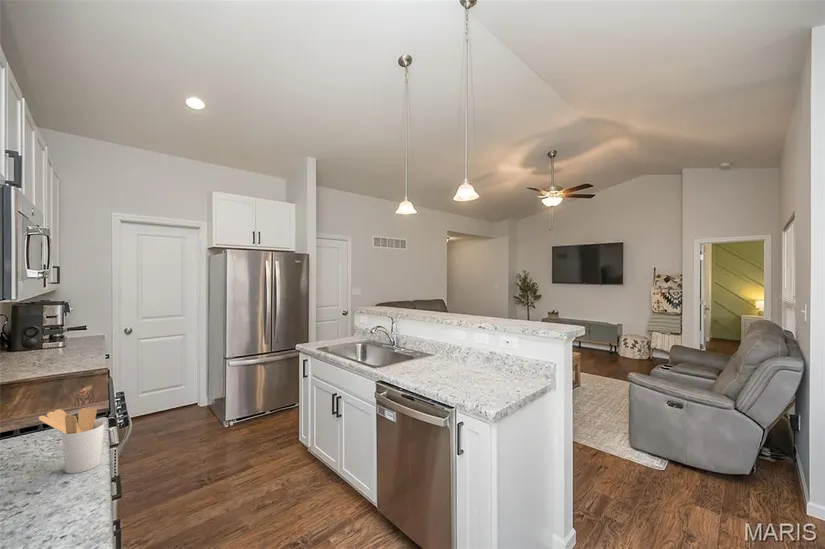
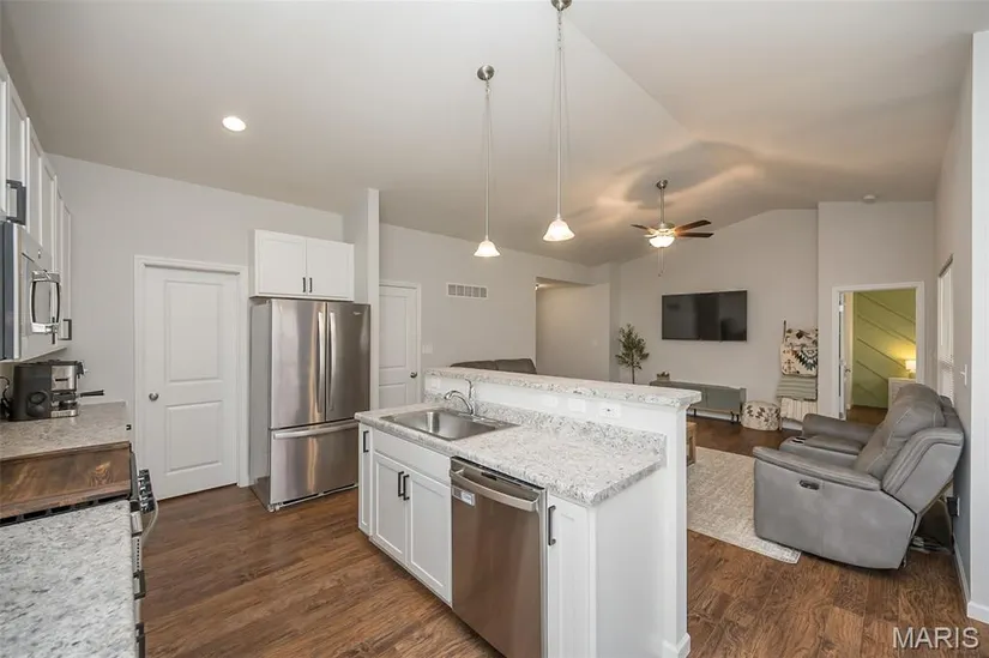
- utensil holder [38,407,105,474]
